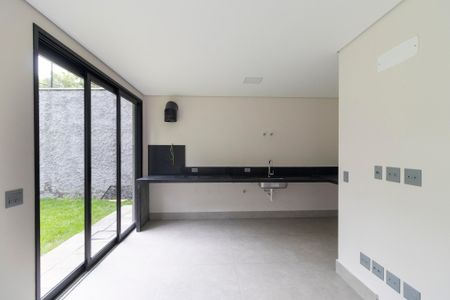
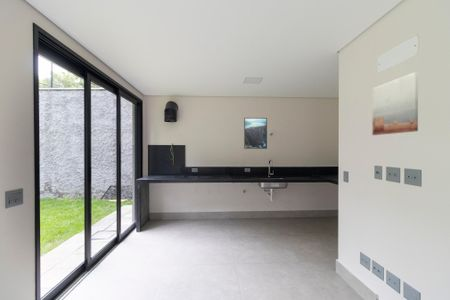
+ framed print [243,117,268,150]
+ wall art [371,71,419,136]
